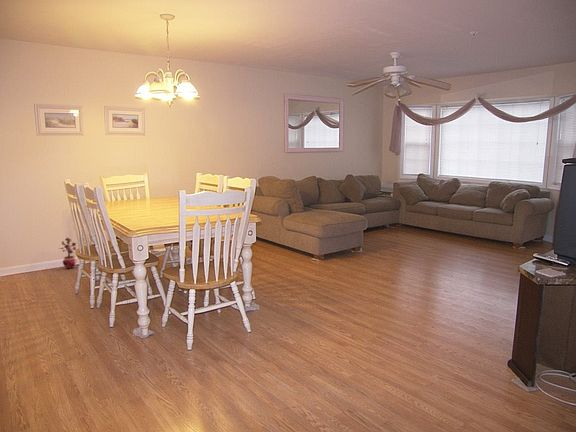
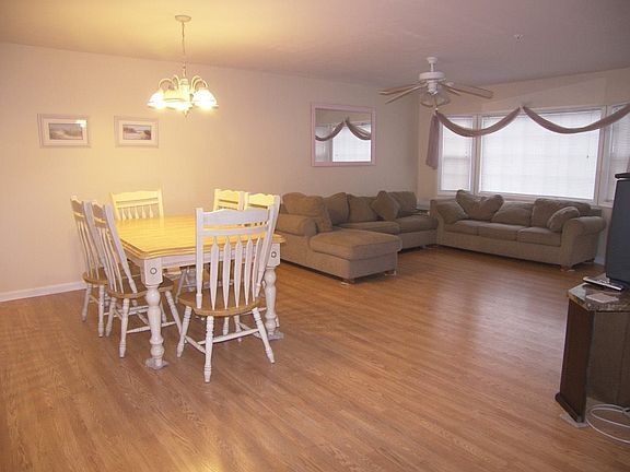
- potted plant [58,237,77,270]
